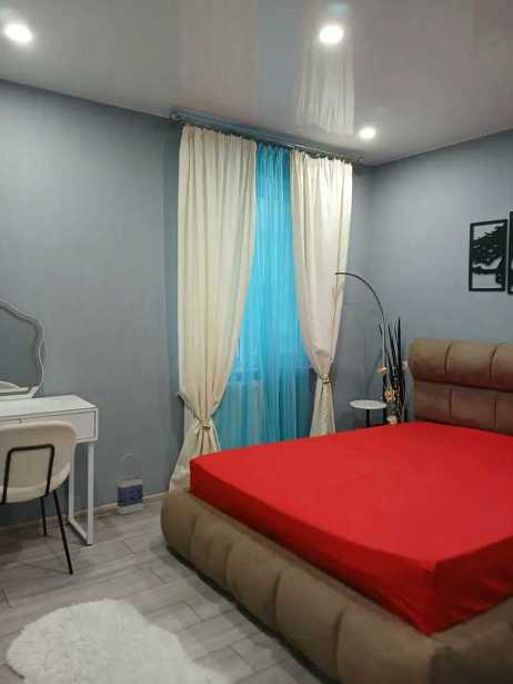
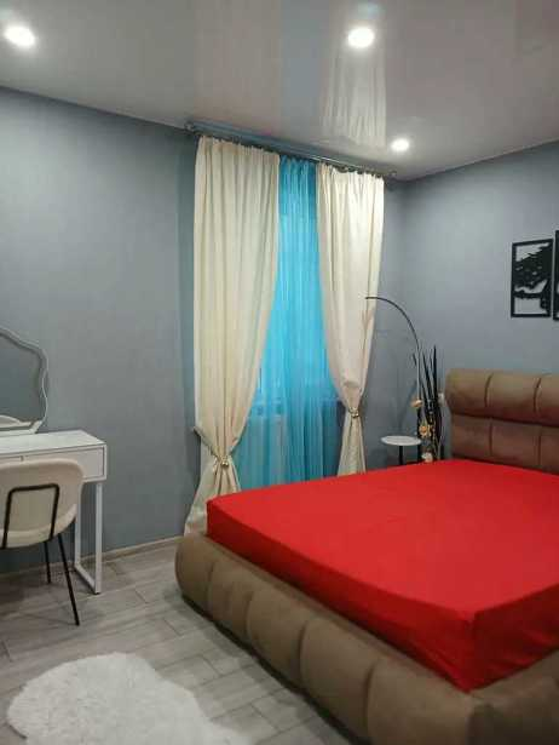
- bag [117,453,144,516]
